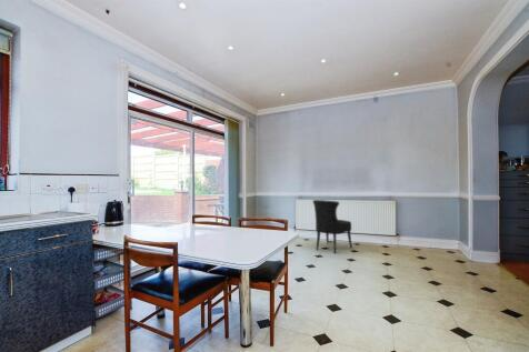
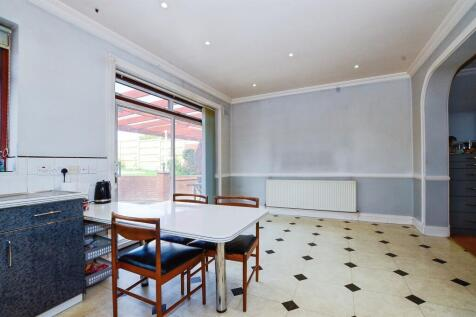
- dining chair [312,199,353,254]
